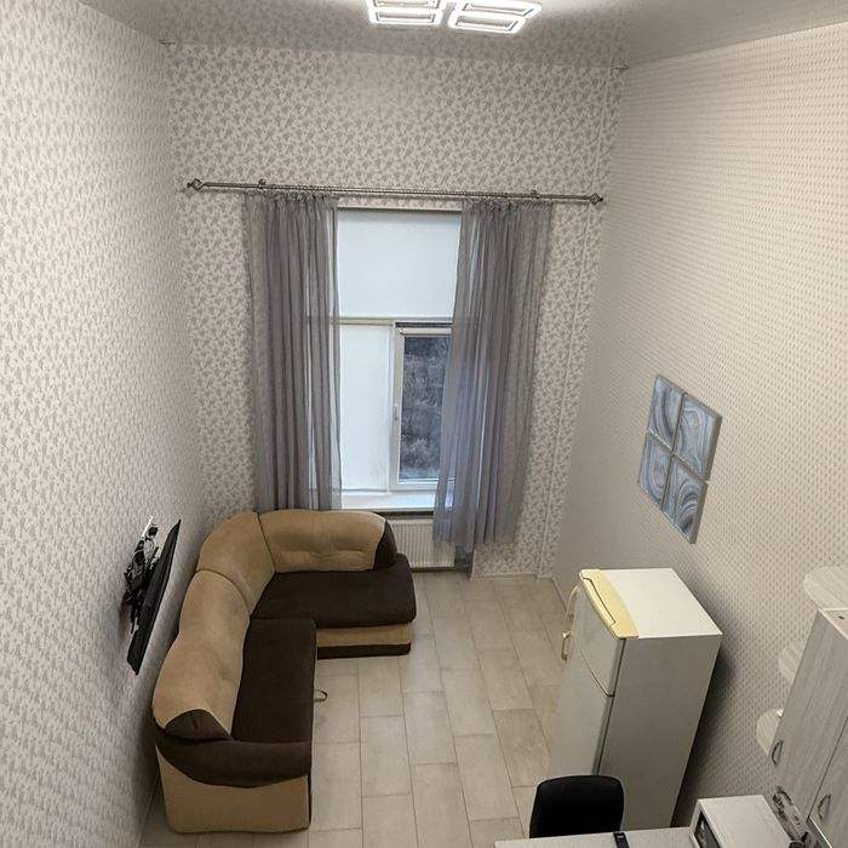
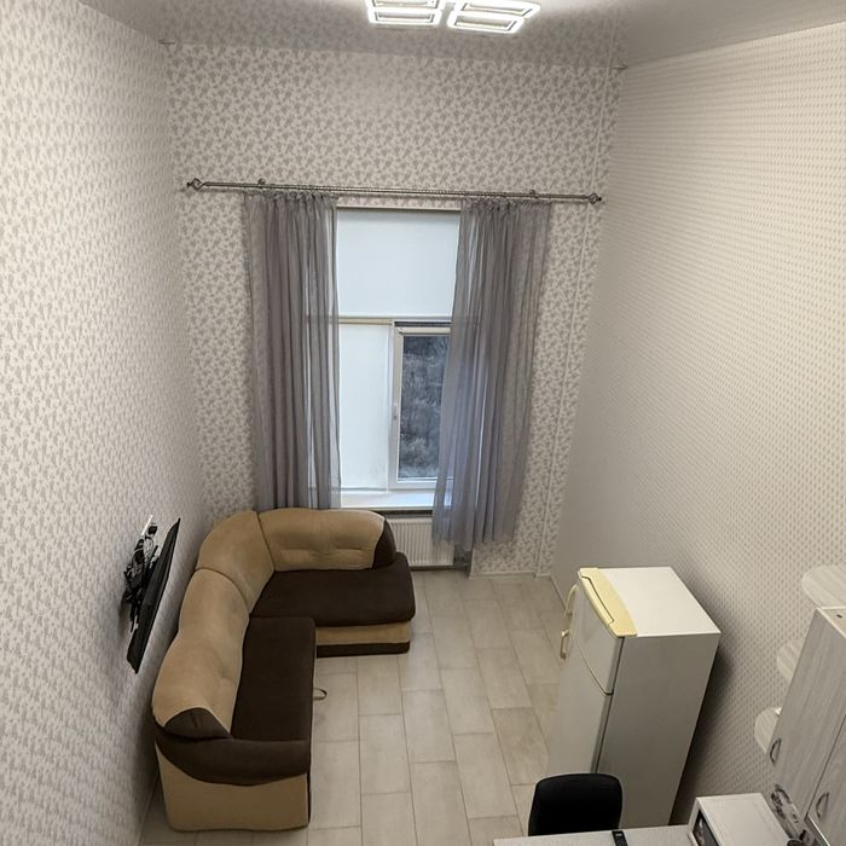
- wall art [636,373,724,545]
